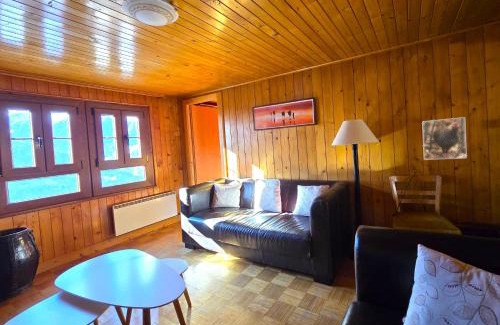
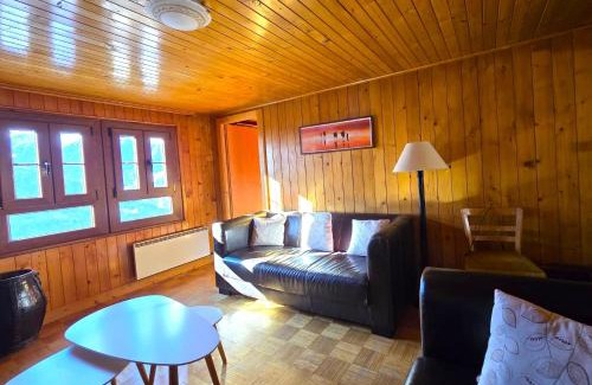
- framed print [421,116,468,161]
